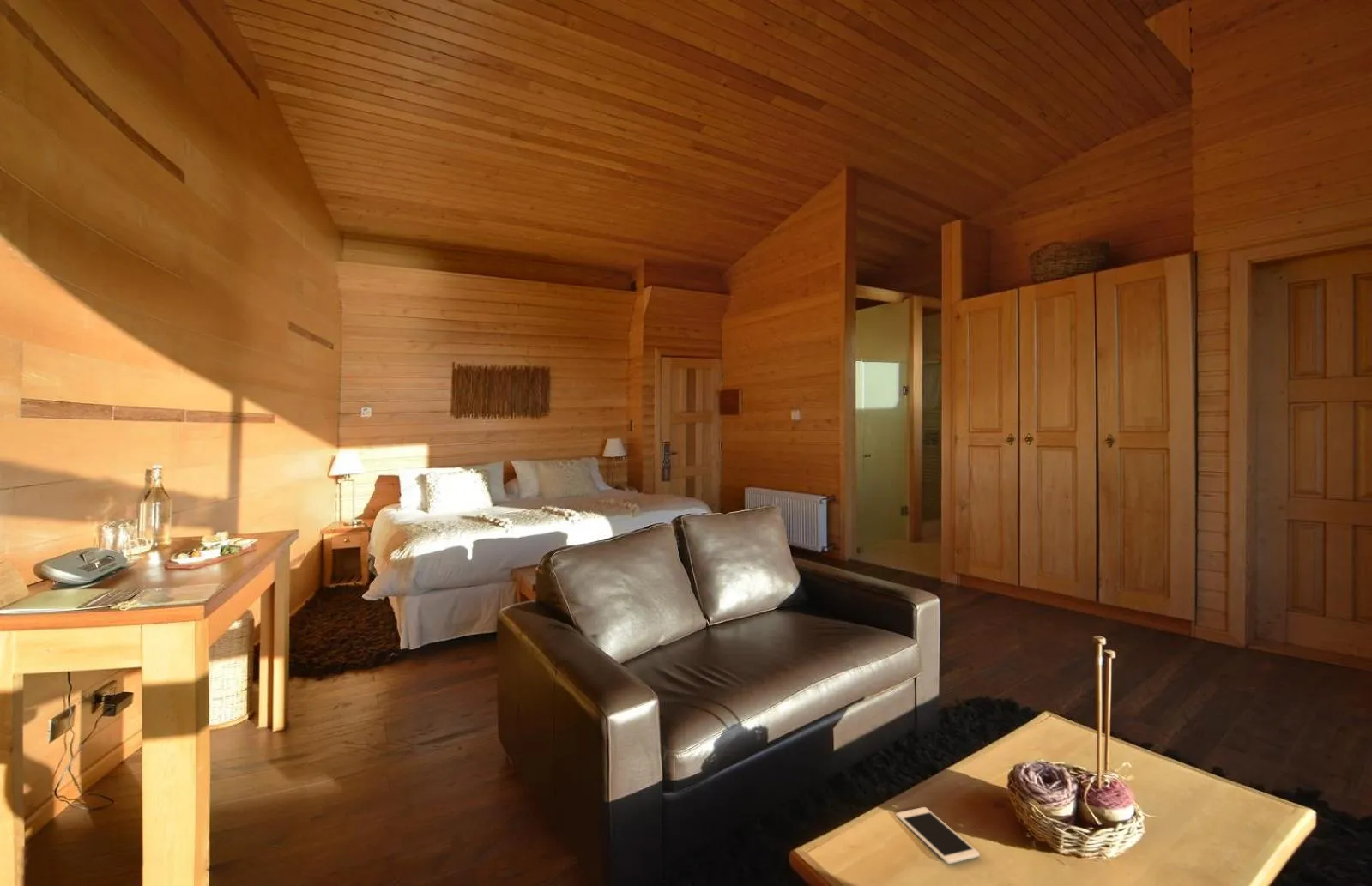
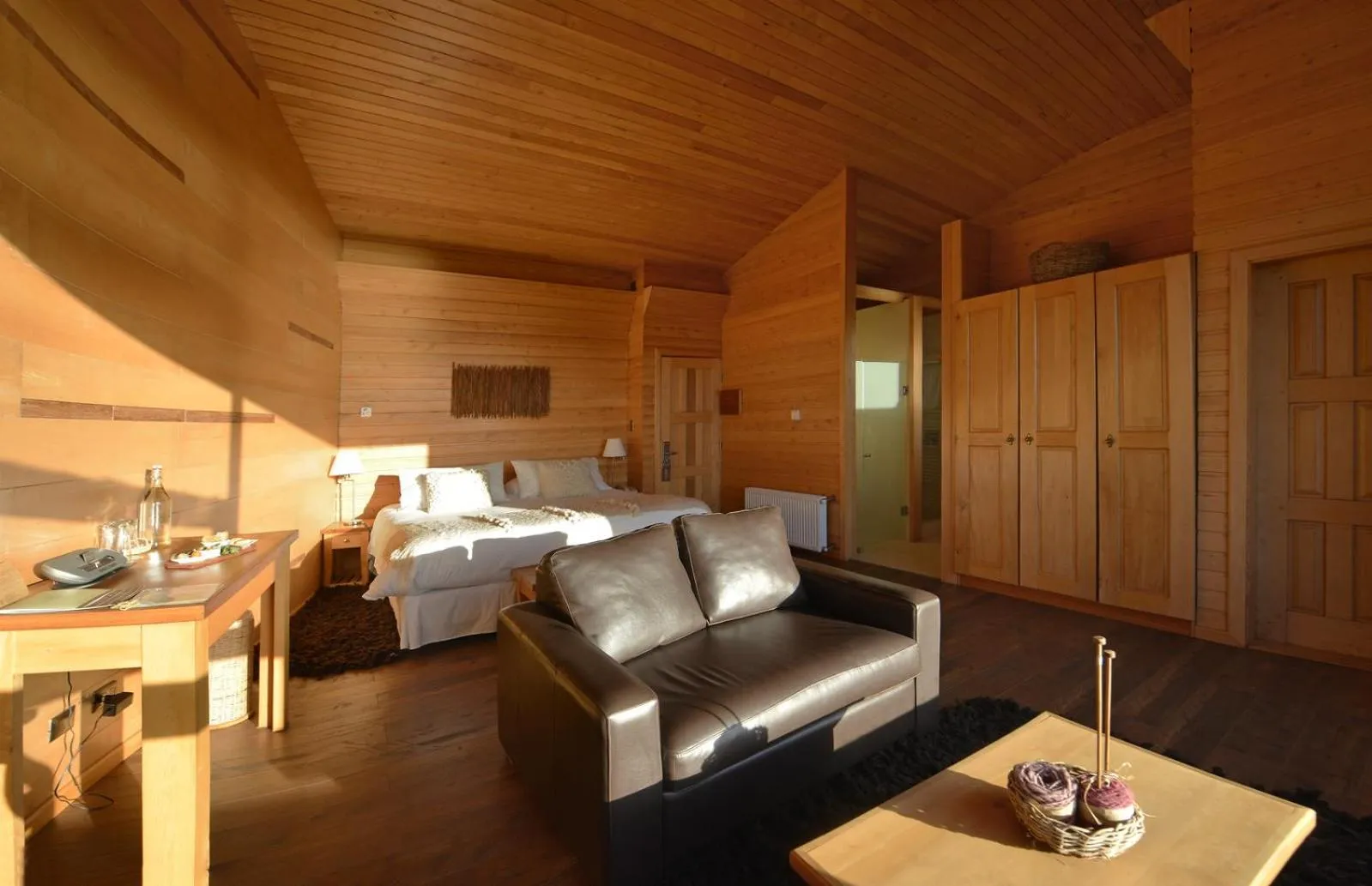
- cell phone [895,806,980,865]
